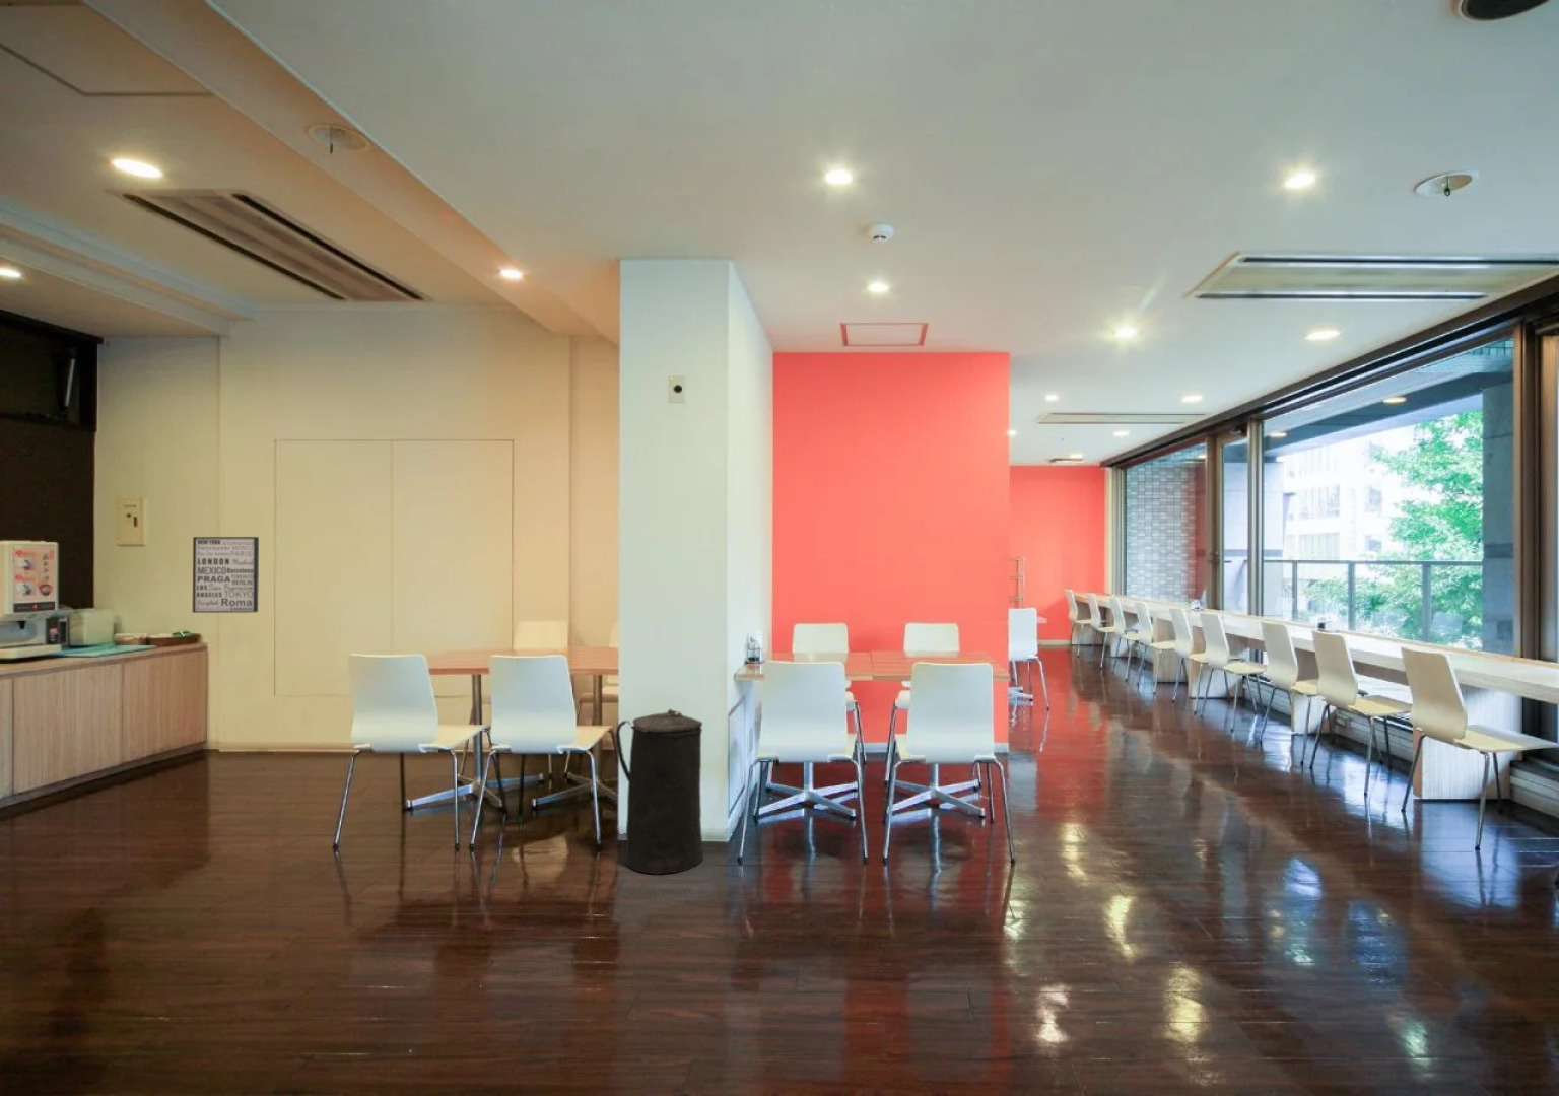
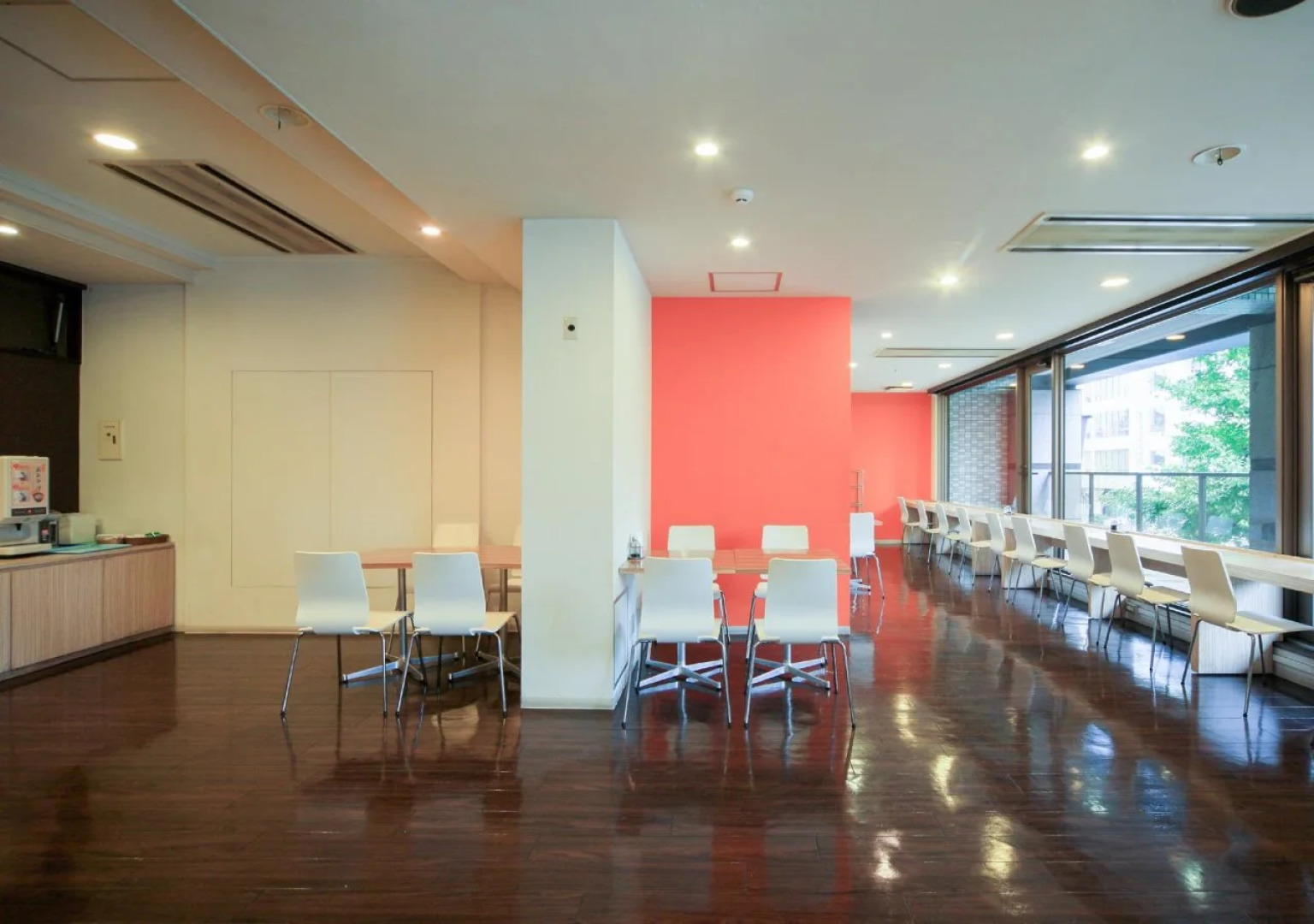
- trash can [615,708,705,875]
- wall art [192,536,260,614]
